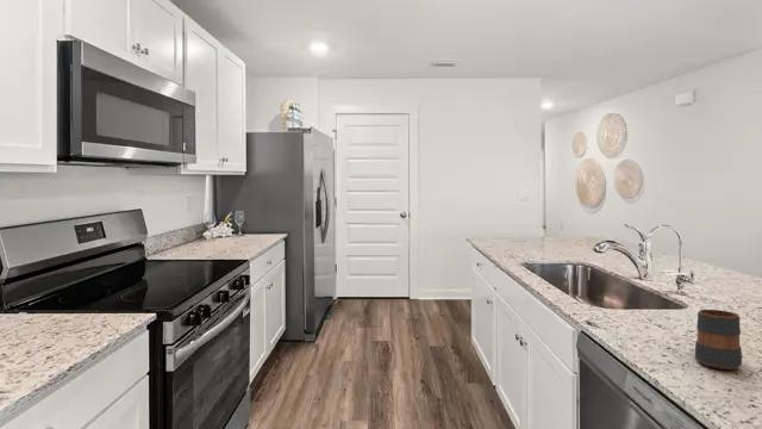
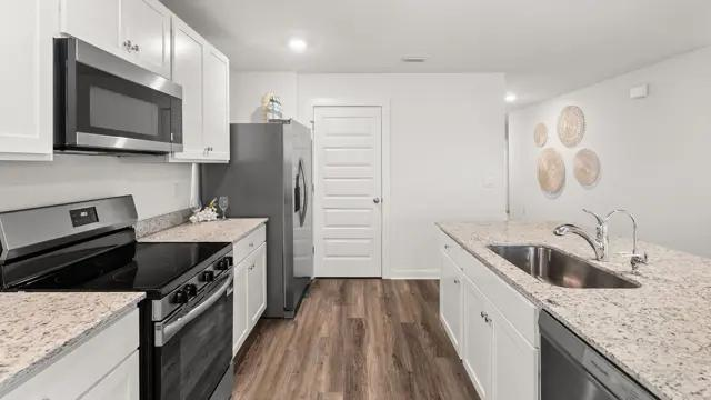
- mug [694,309,743,371]
